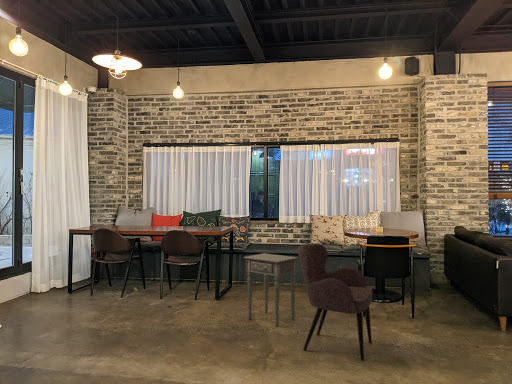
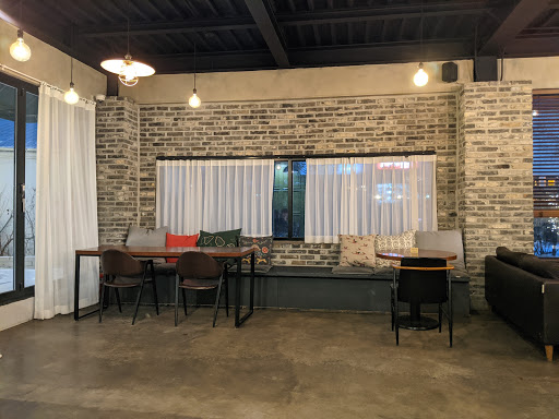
- armchair [297,243,374,361]
- side table [243,252,299,327]
